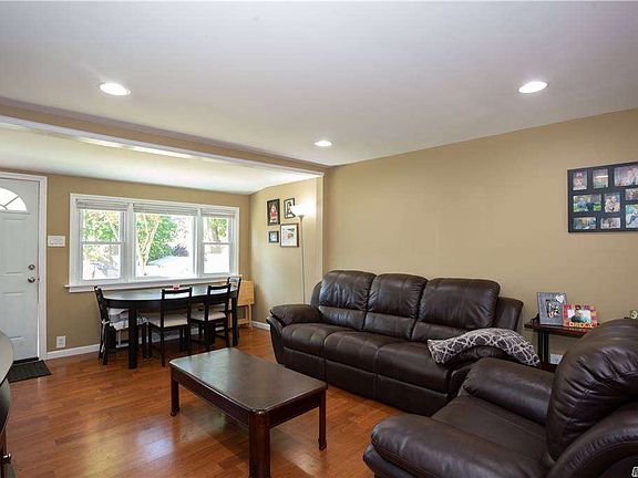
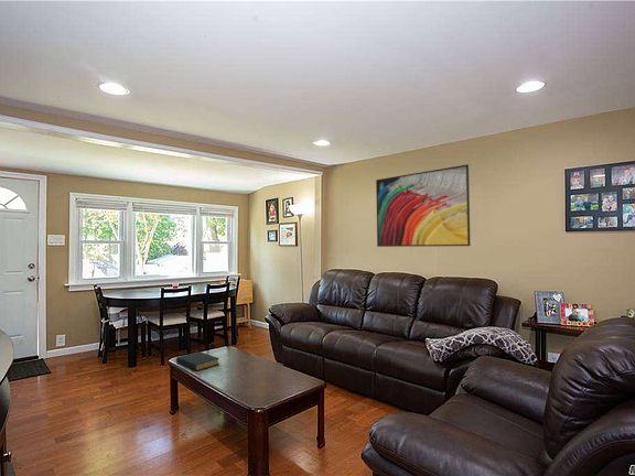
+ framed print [375,163,472,248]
+ hardback book [175,350,220,371]
